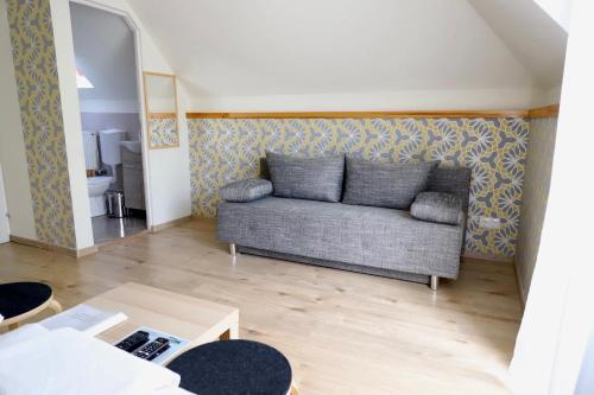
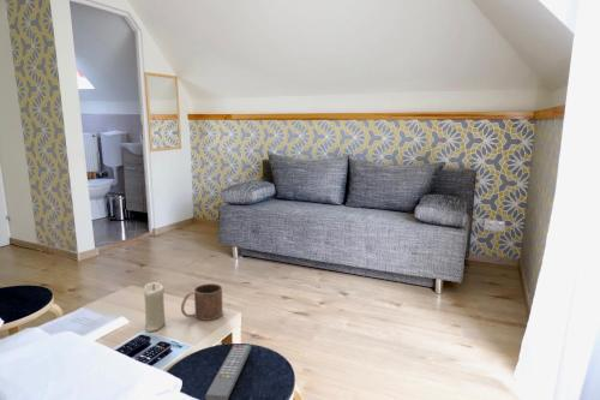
+ mug [180,282,224,322]
+ remote control [204,344,252,400]
+ candle [143,281,167,333]
